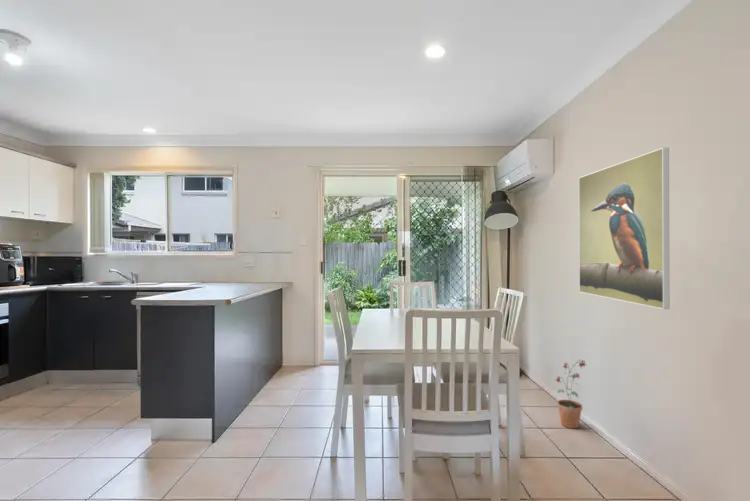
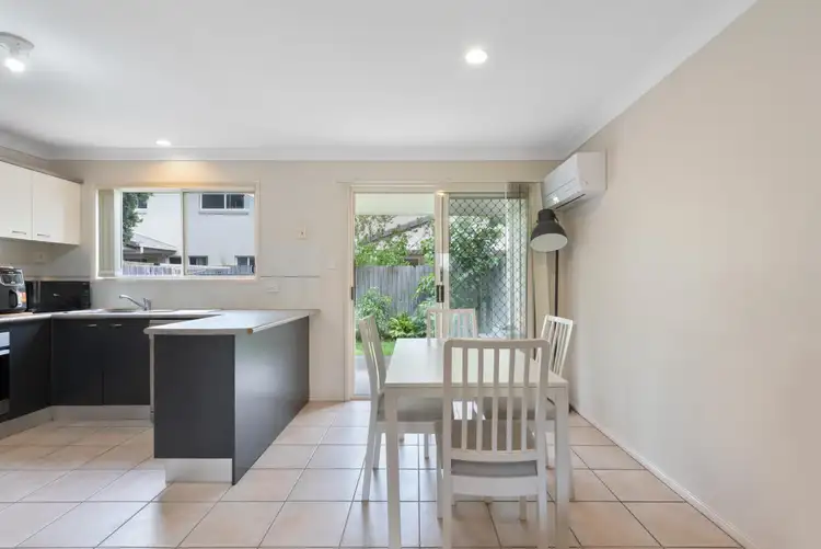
- potted plant [553,359,587,429]
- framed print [578,147,671,310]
